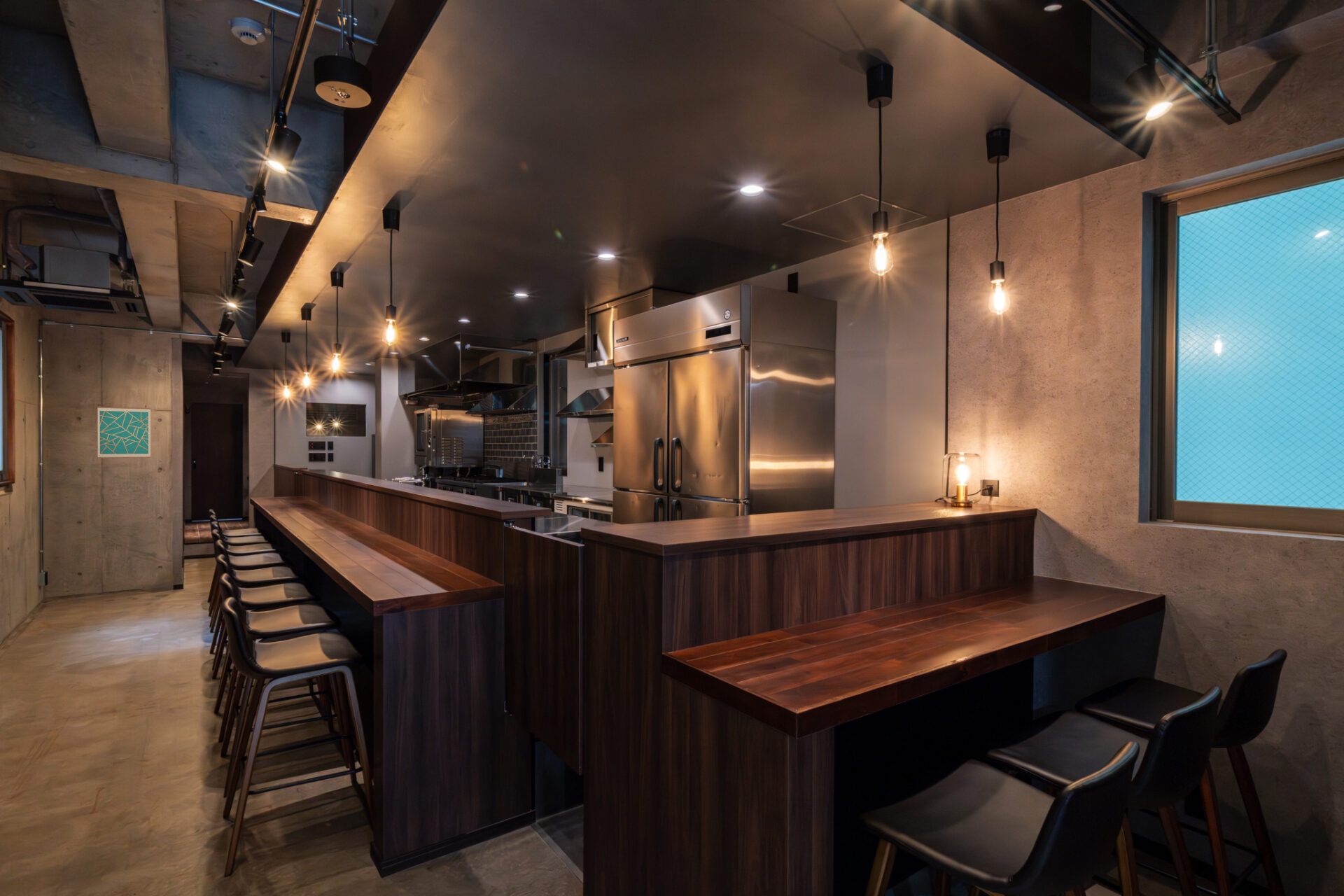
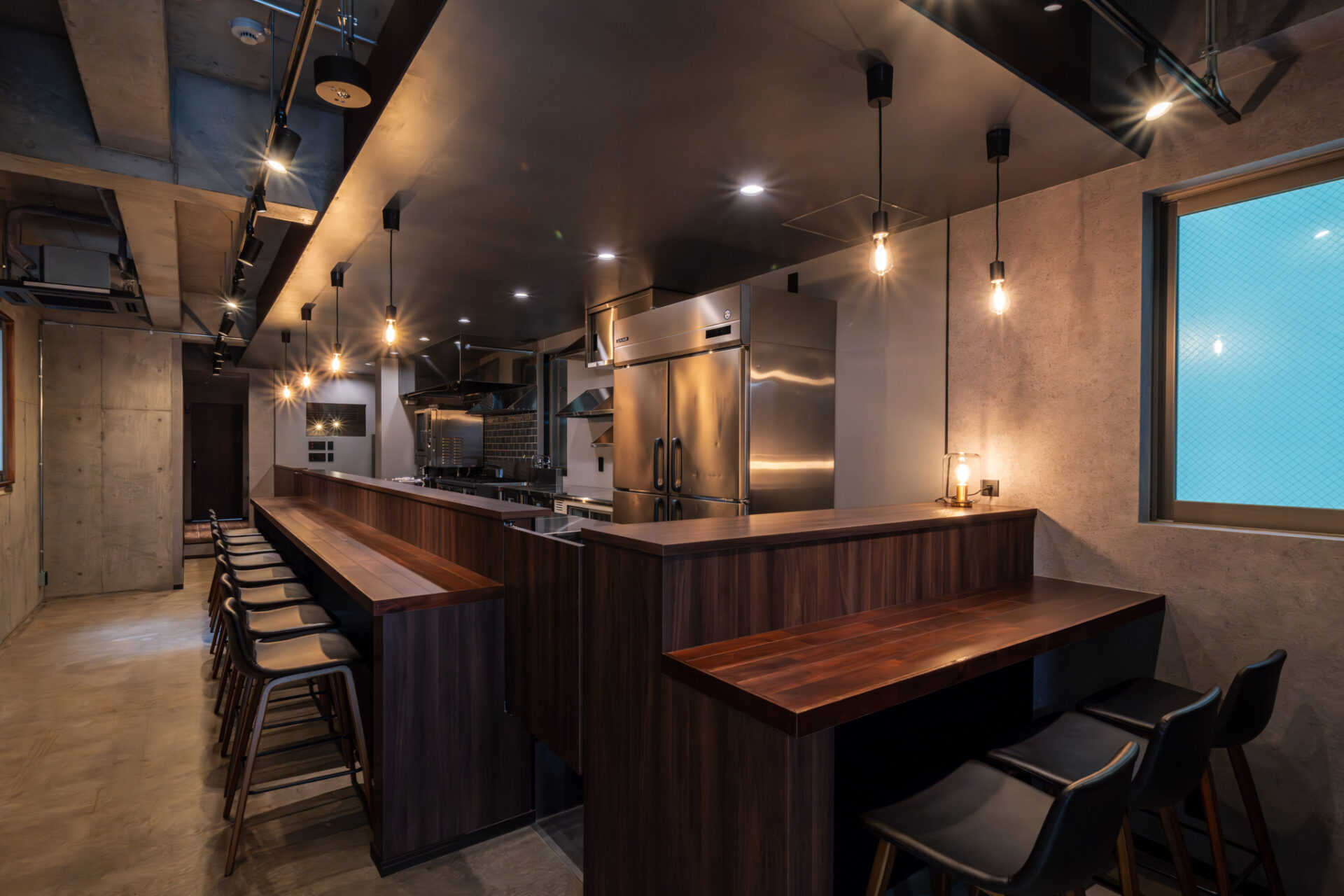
- wall art [97,406,151,458]
